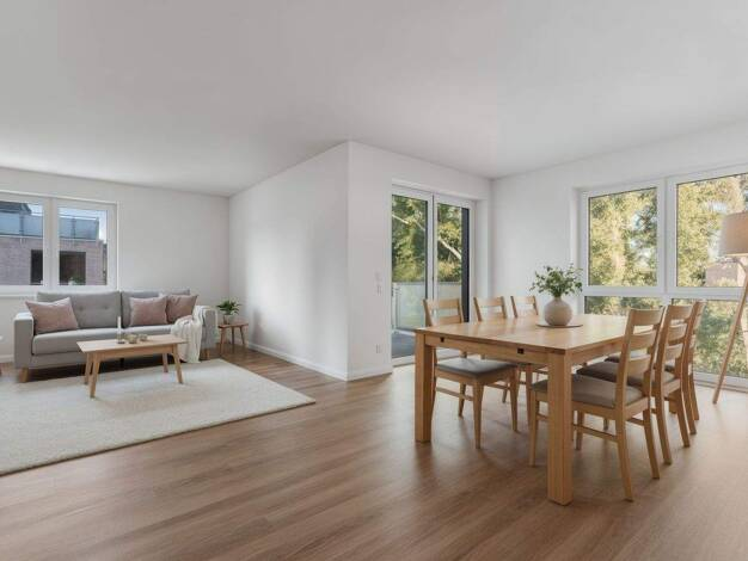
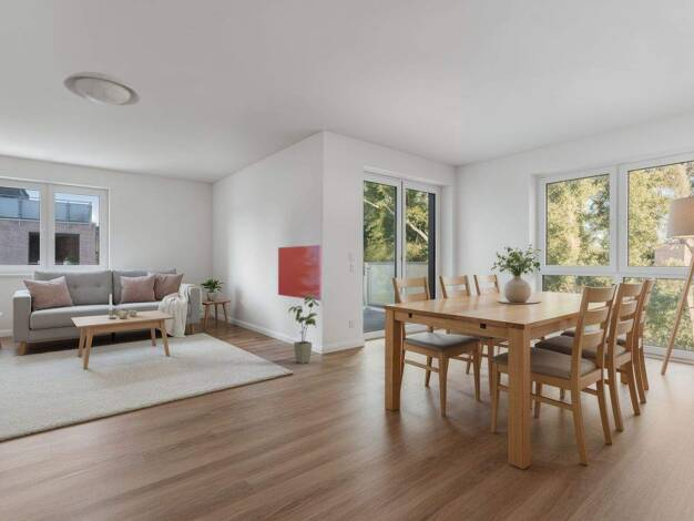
+ house plant [287,295,325,365]
+ ceiling light [62,71,142,106]
+ wall art [277,244,323,302]
